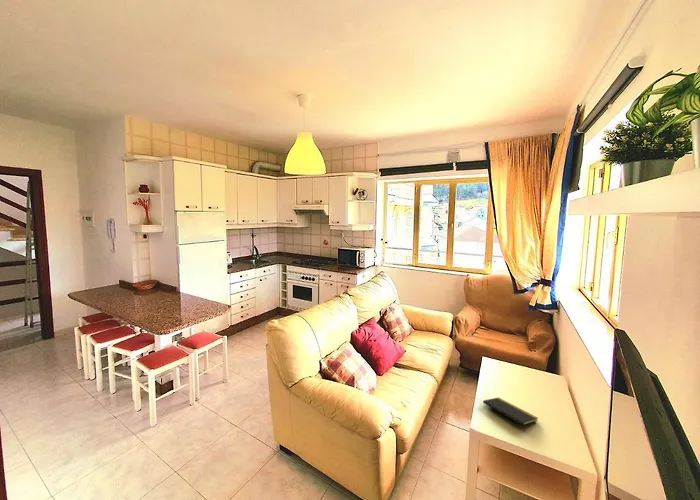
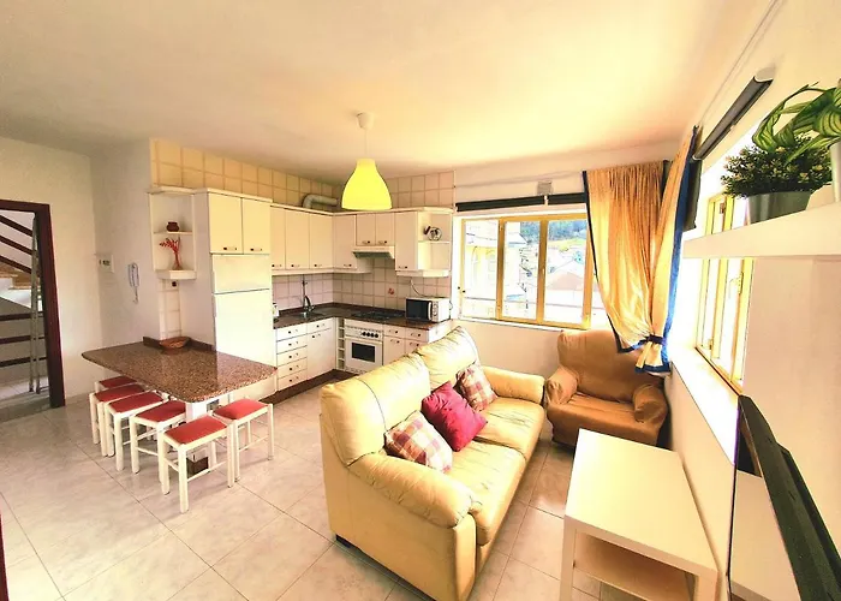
- notepad [482,396,539,433]
